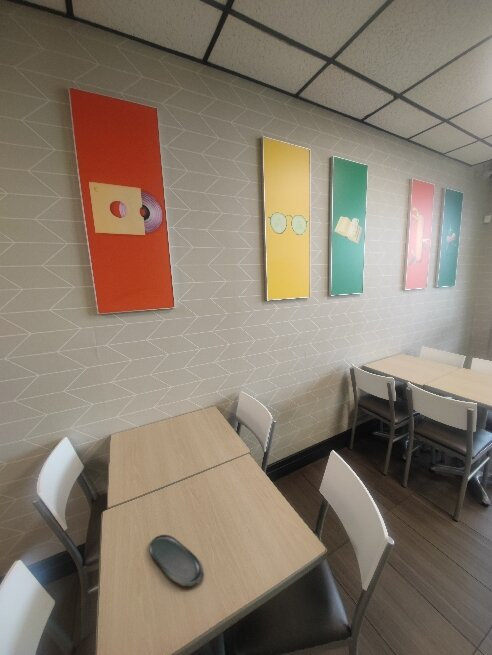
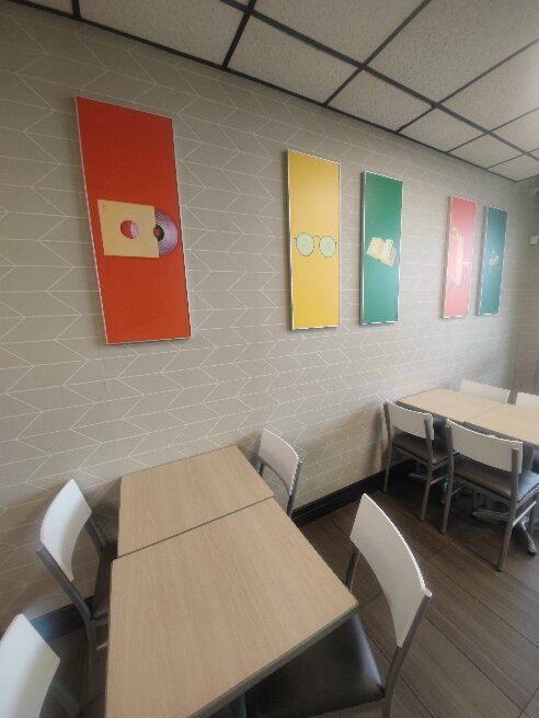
- oval tray [148,534,204,587]
